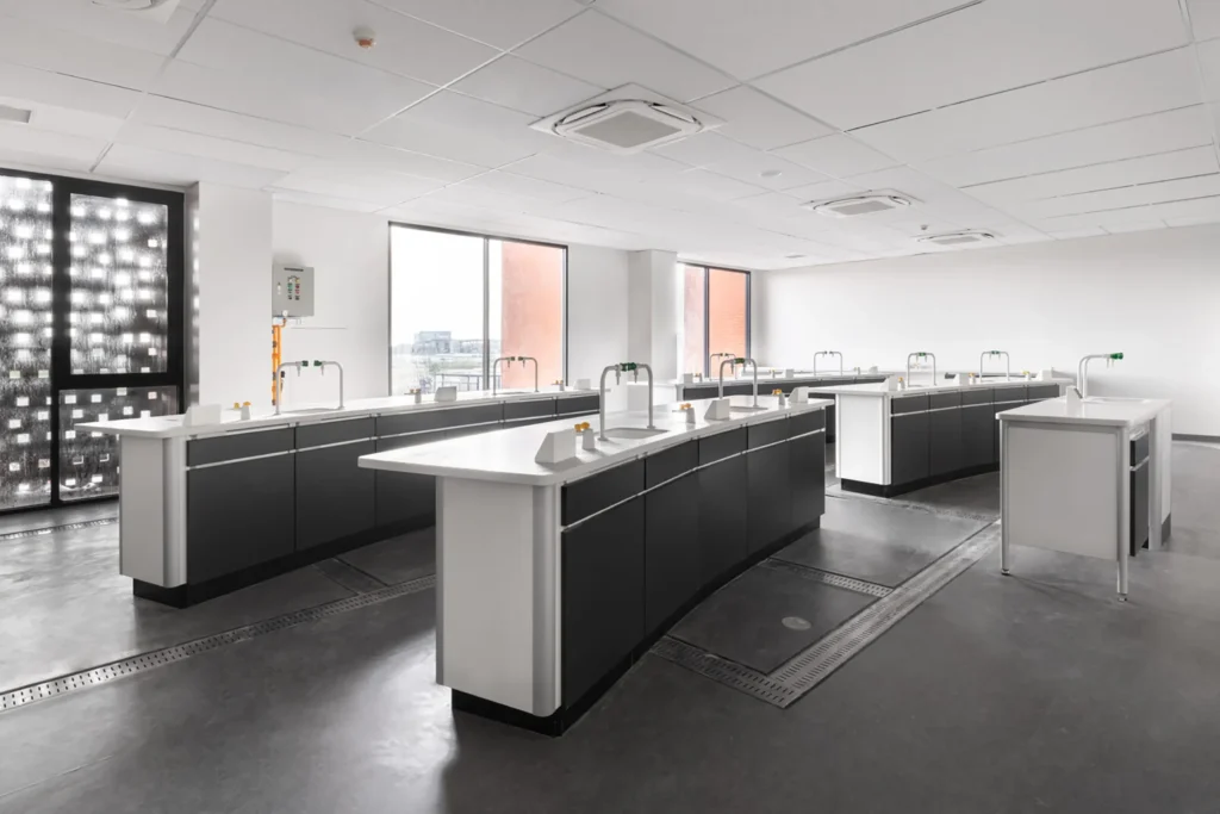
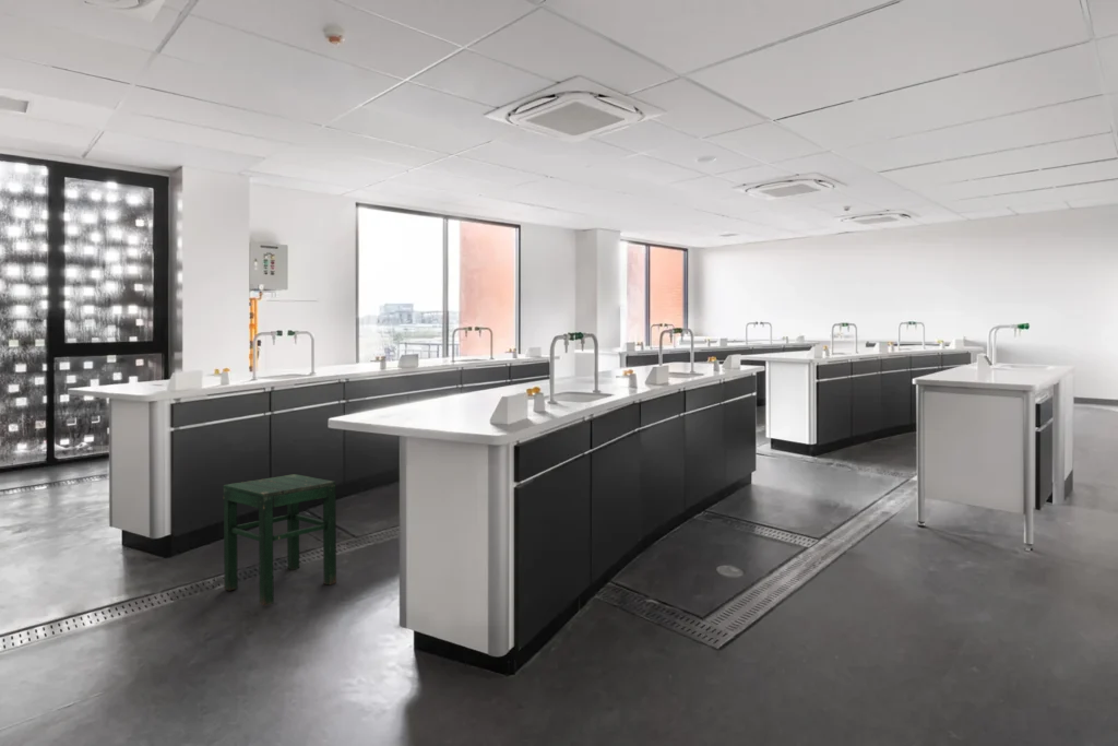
+ stool [223,473,337,607]
